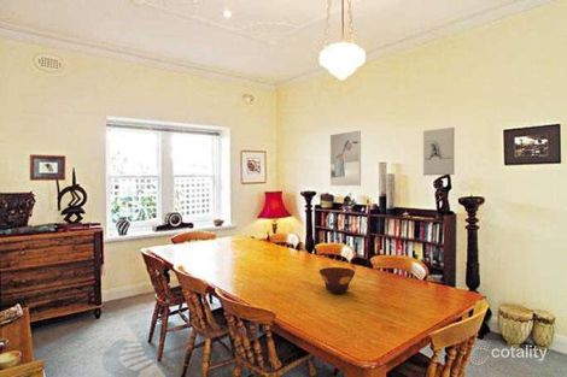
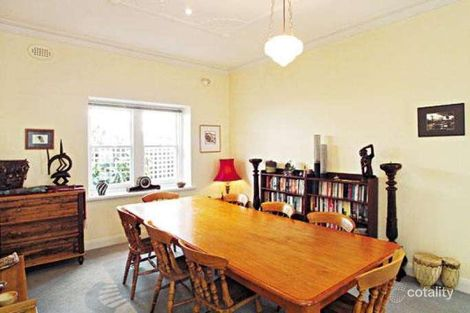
- wall sculpture [422,126,456,177]
- bowl [318,266,356,294]
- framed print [329,129,362,187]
